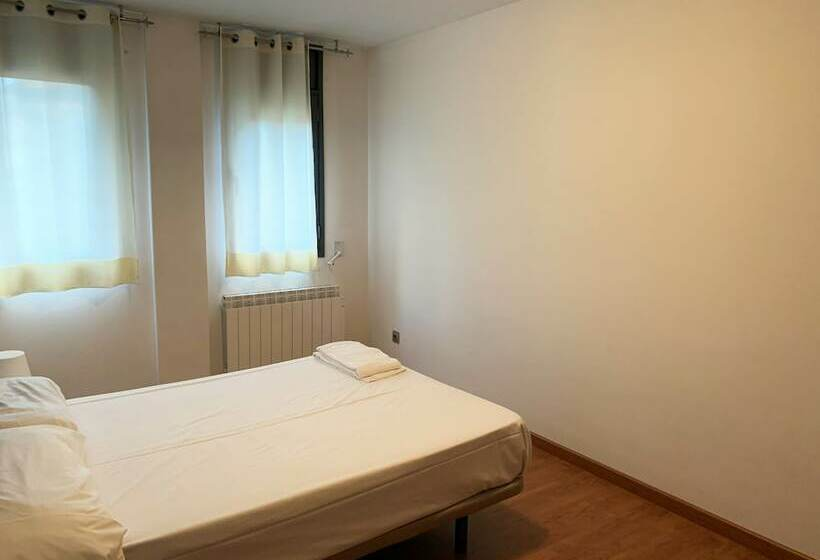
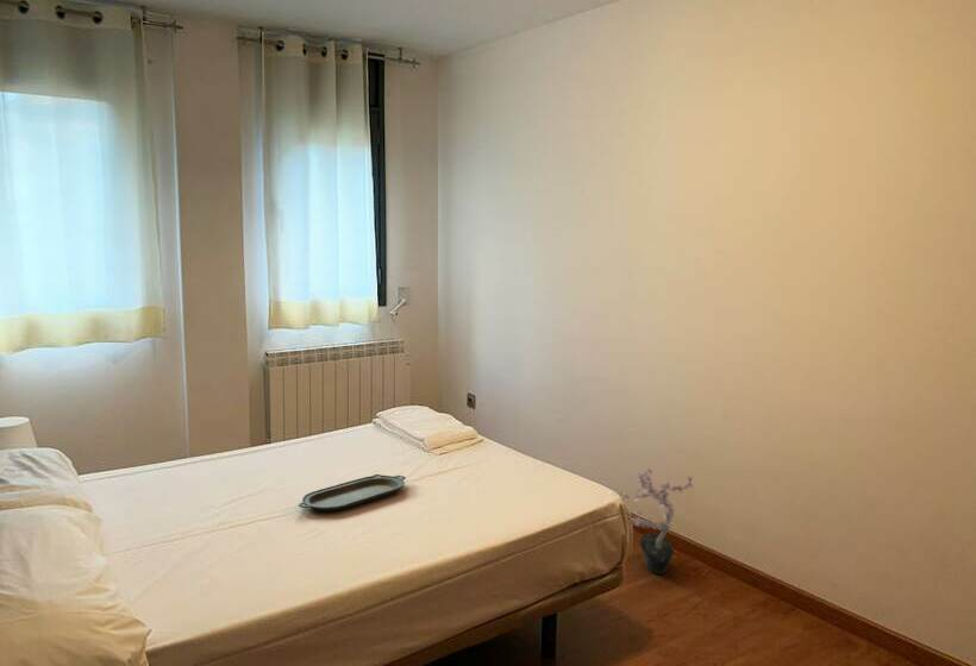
+ potted plant [614,467,694,576]
+ serving tray [298,473,407,513]
